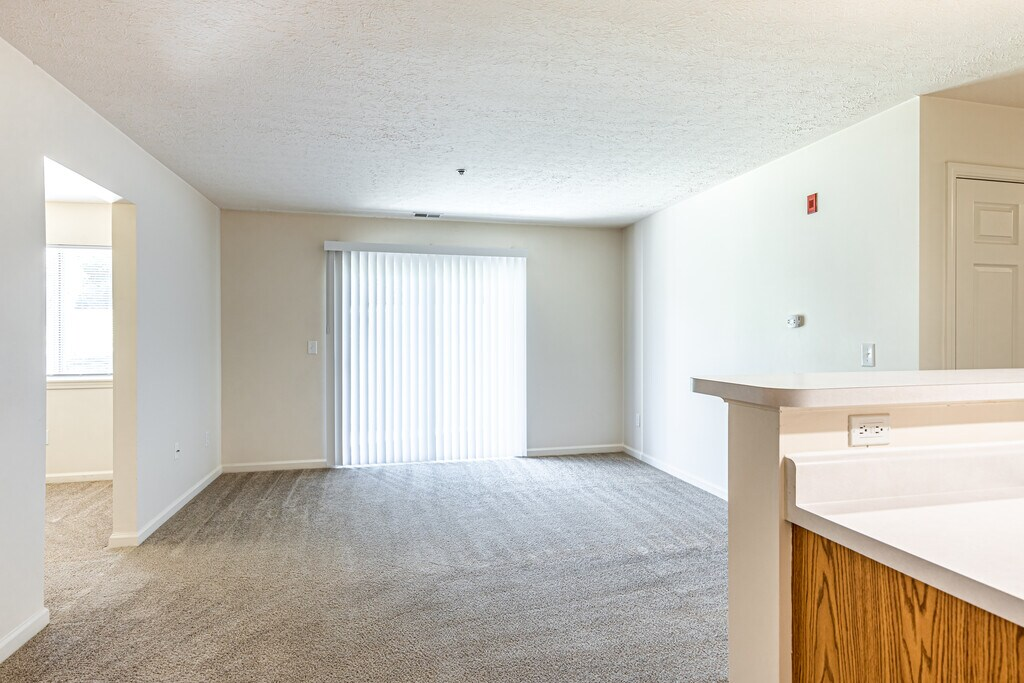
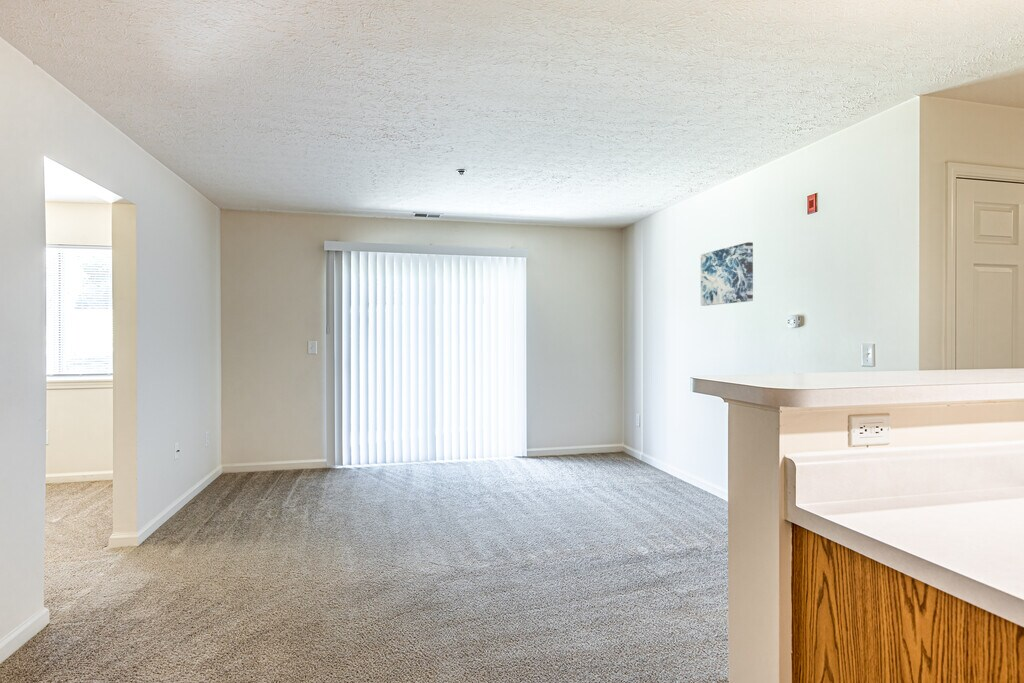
+ wall art [700,241,754,307]
